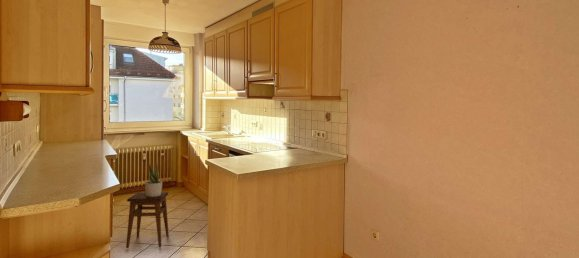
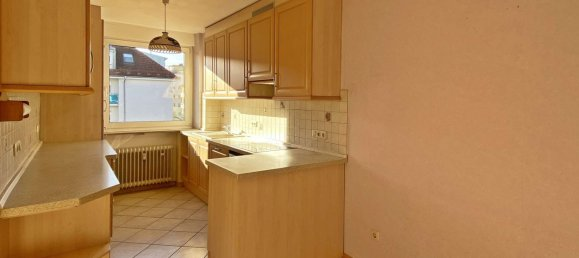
- potted plant [144,159,163,197]
- stool [125,191,170,249]
